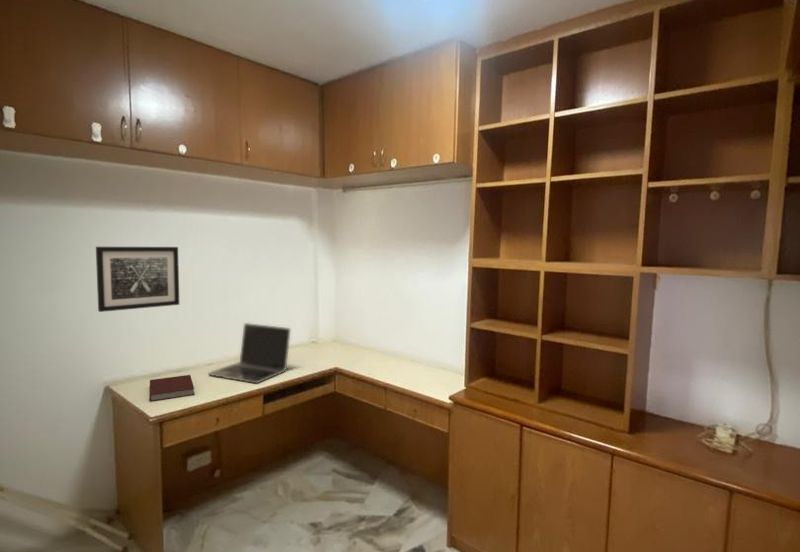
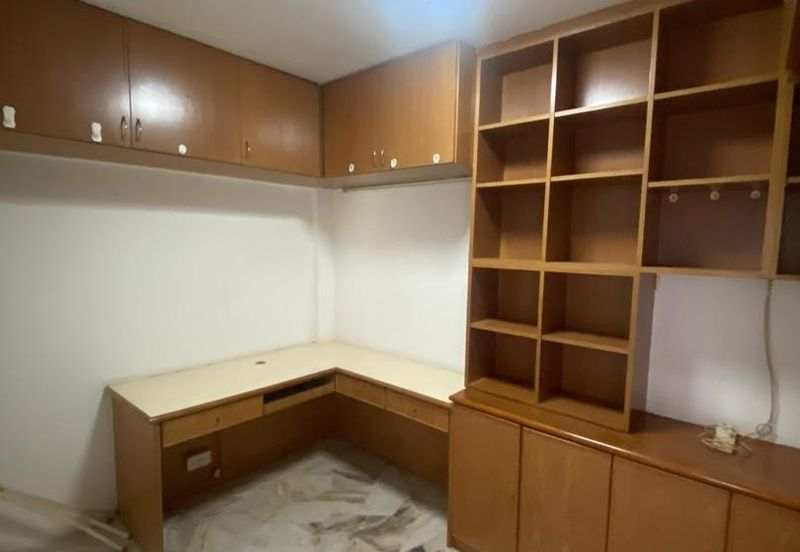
- notebook [149,374,195,402]
- laptop [208,322,291,384]
- wall art [95,246,180,313]
